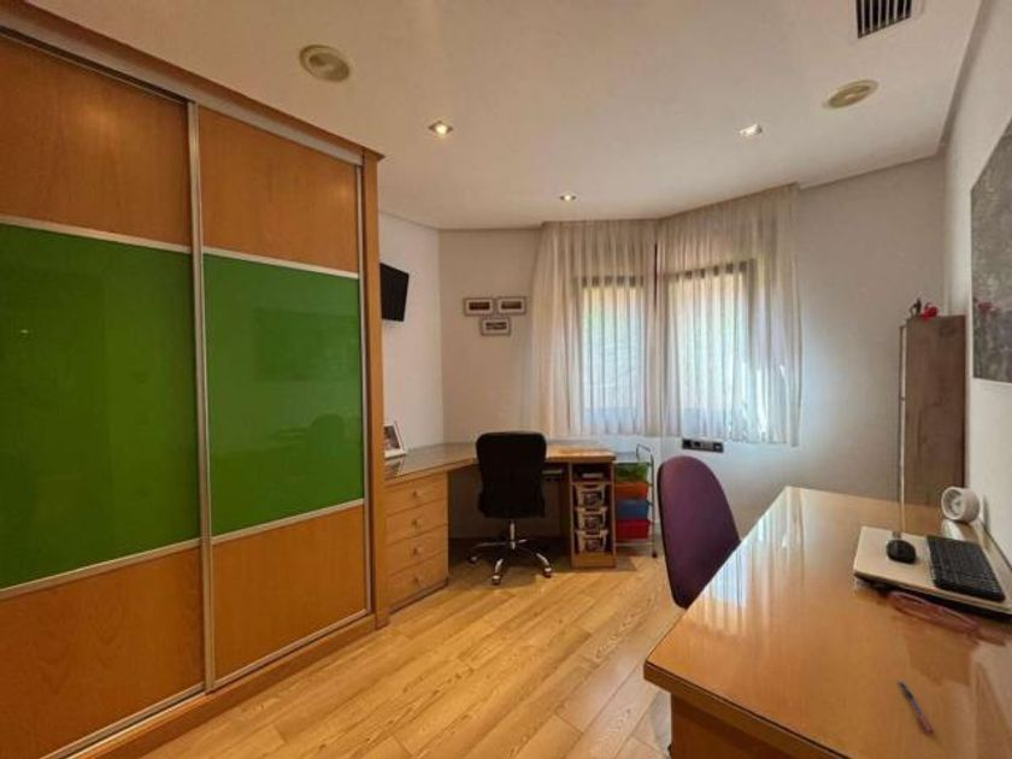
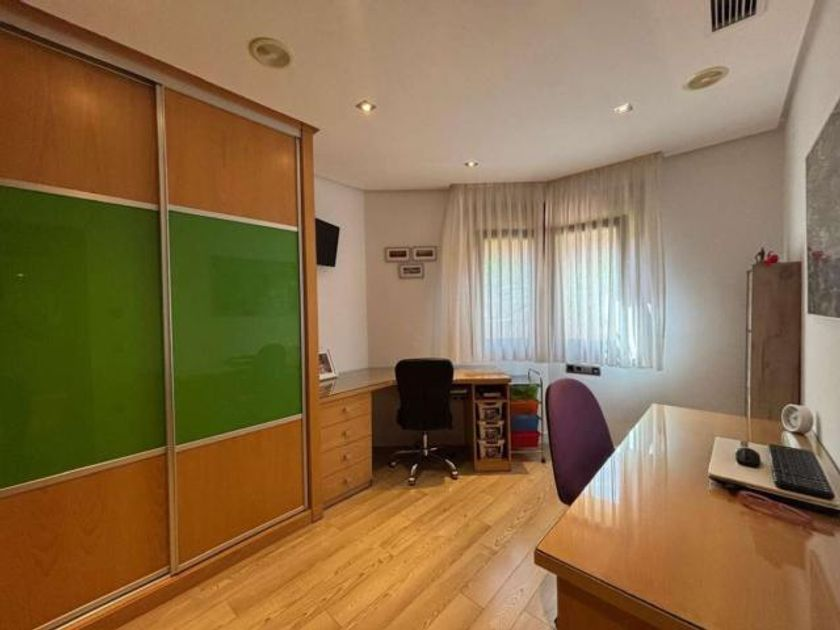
- pen [896,679,936,736]
